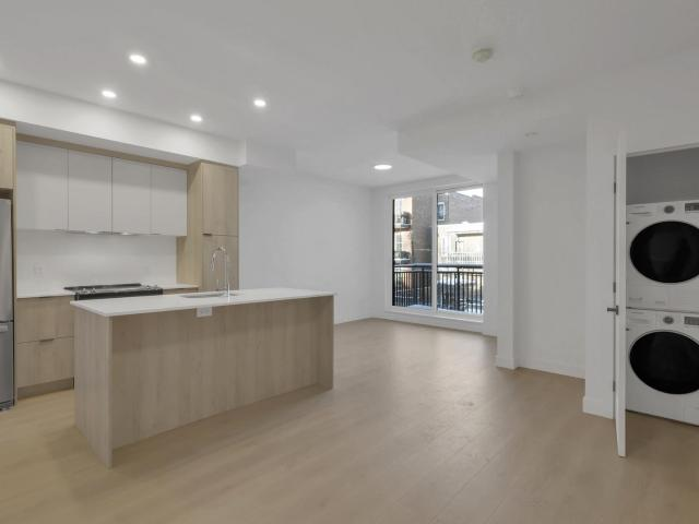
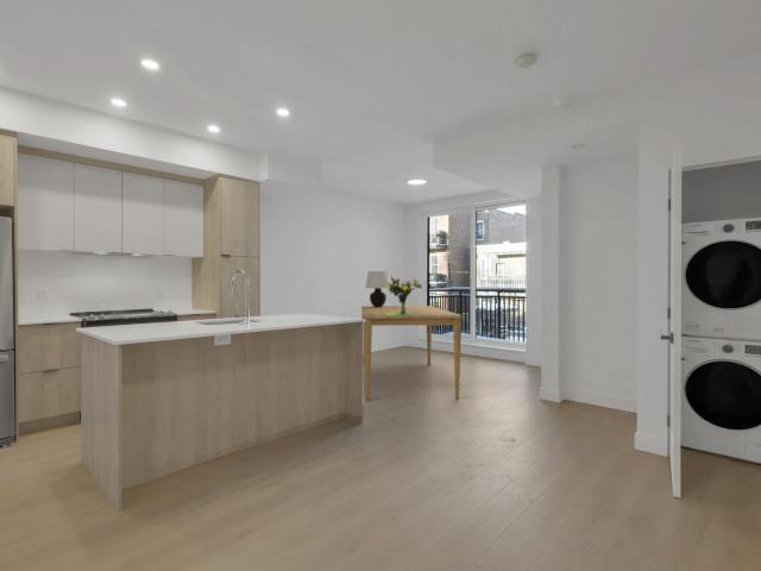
+ dining table [360,305,463,401]
+ bouquet [385,275,423,315]
+ table lamp [364,270,390,308]
